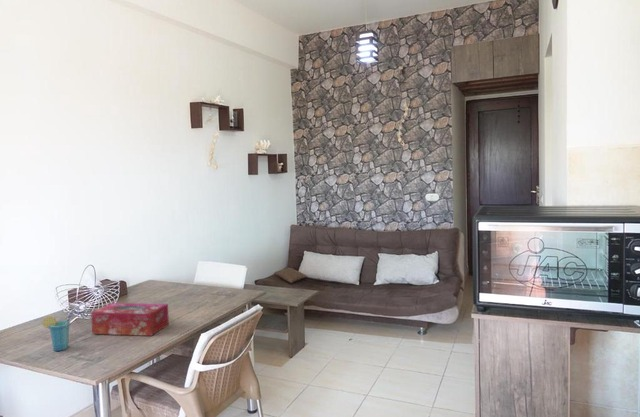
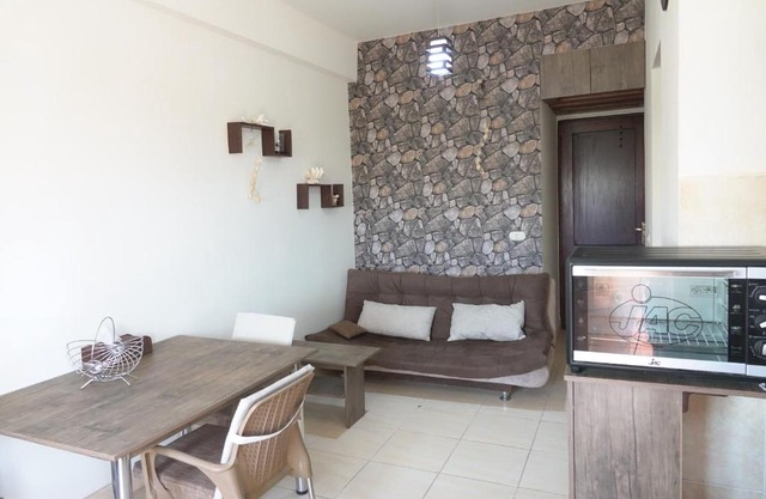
- cup [41,310,82,352]
- tissue box [90,302,170,337]
